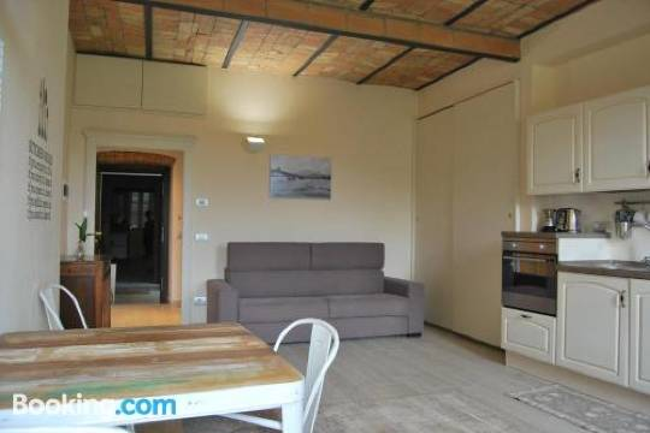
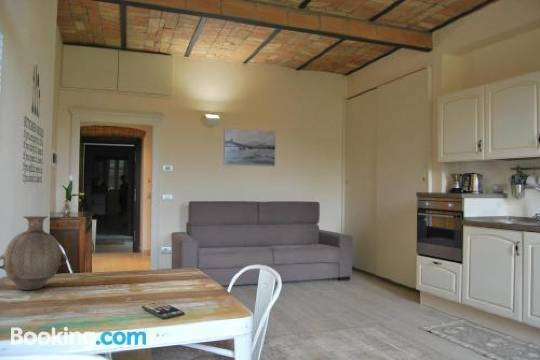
+ vase [0,215,68,291]
+ smartphone [141,301,185,320]
